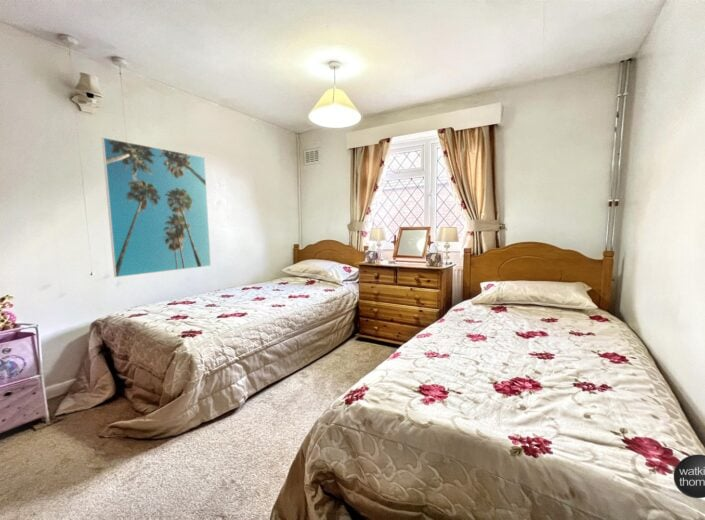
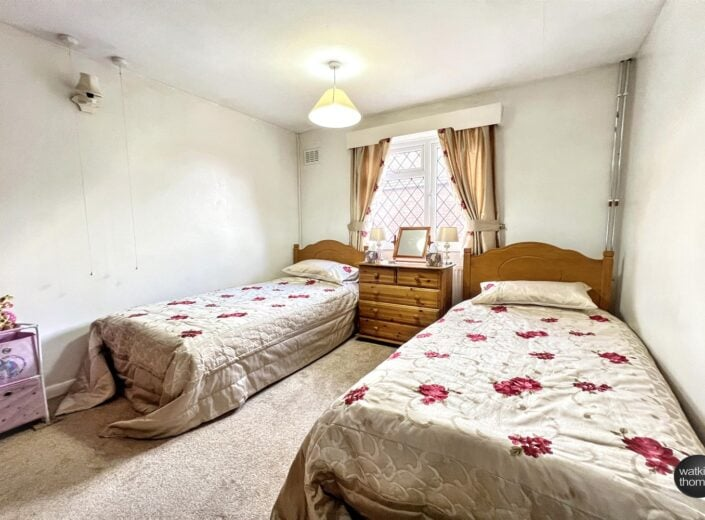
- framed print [101,136,212,278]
